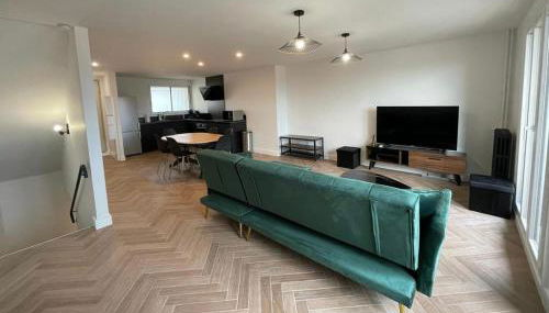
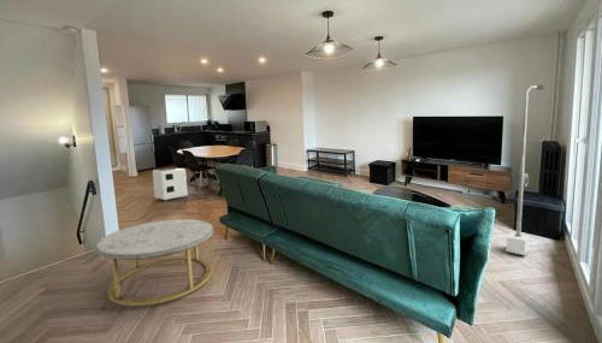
+ coffee table [95,218,214,307]
+ street lamp [504,84,545,256]
+ air purifier [152,166,189,201]
